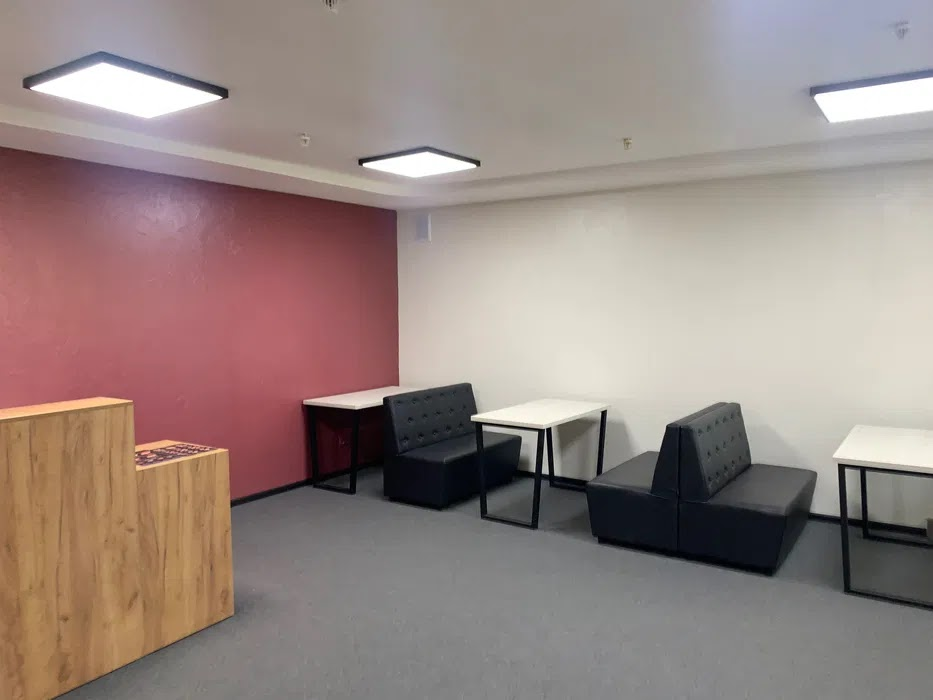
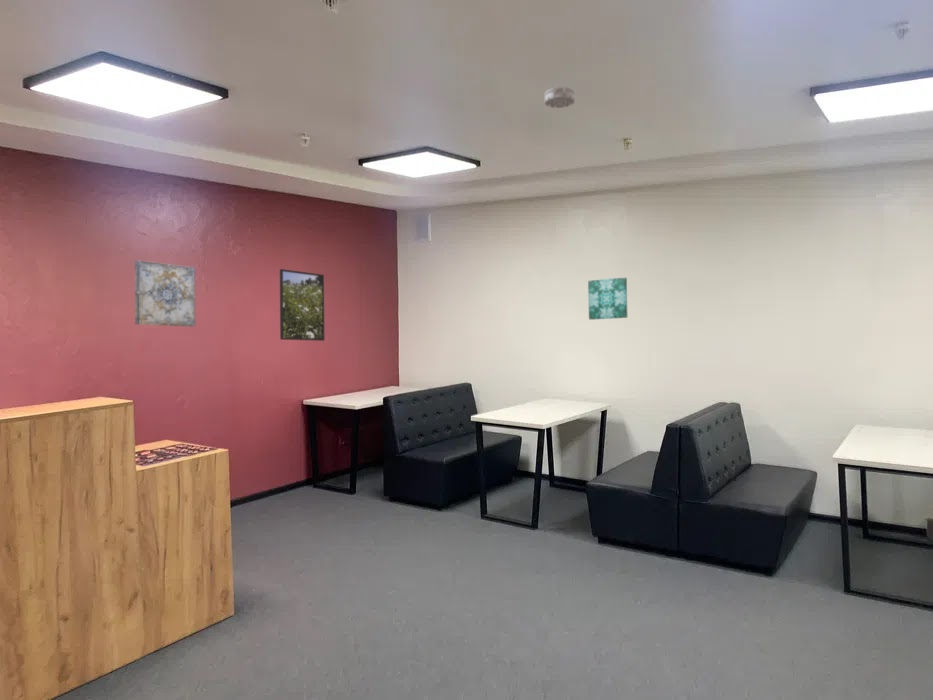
+ smoke detector [544,86,576,109]
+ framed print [279,268,325,342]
+ wall art [587,277,628,321]
+ wall art [134,260,196,328]
